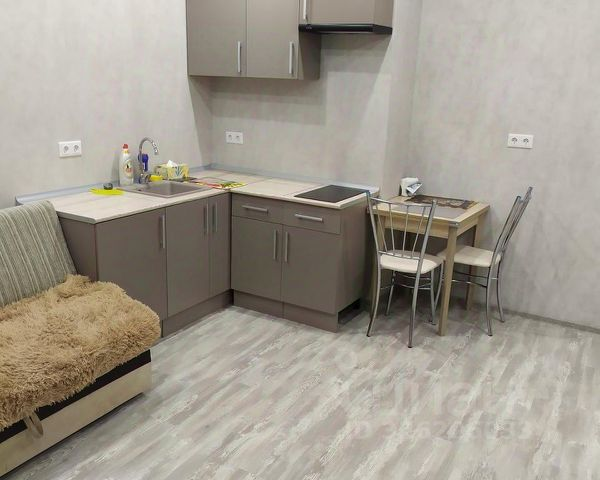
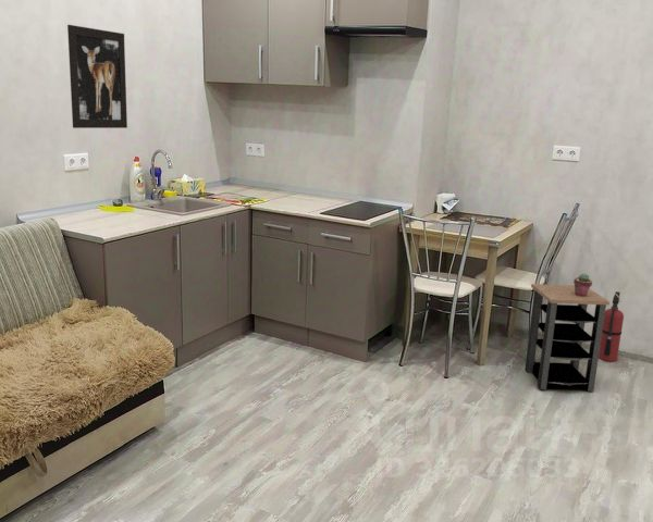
+ side table [523,283,611,393]
+ potted succulent [572,272,593,297]
+ fire extinguisher [599,290,625,362]
+ wall art [66,24,128,129]
